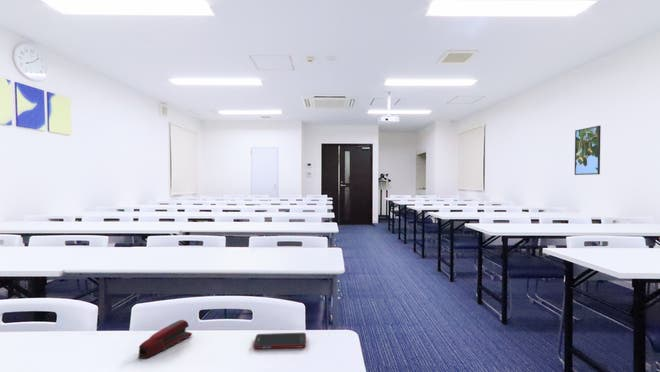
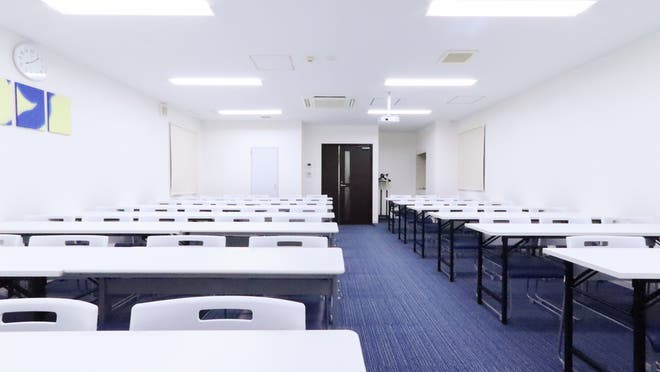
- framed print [574,125,602,176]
- cell phone [252,332,307,350]
- stapler [137,319,193,360]
